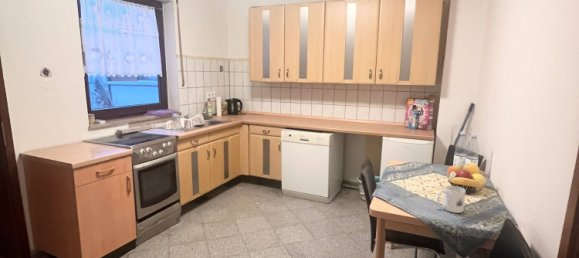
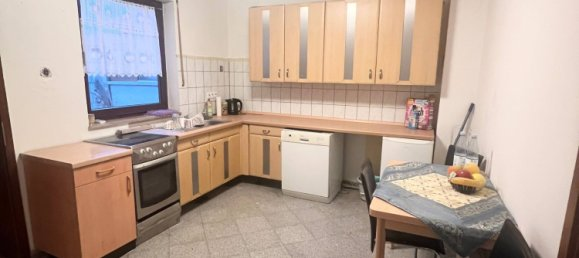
- mug [436,185,467,214]
